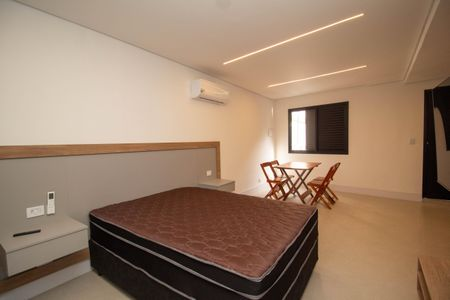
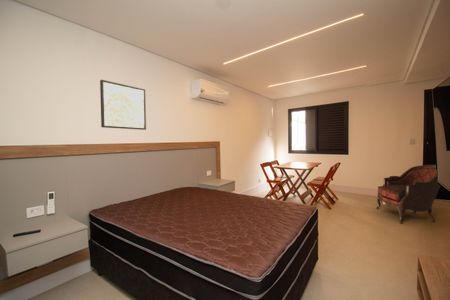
+ wall art [99,79,147,131]
+ armchair [375,164,441,224]
